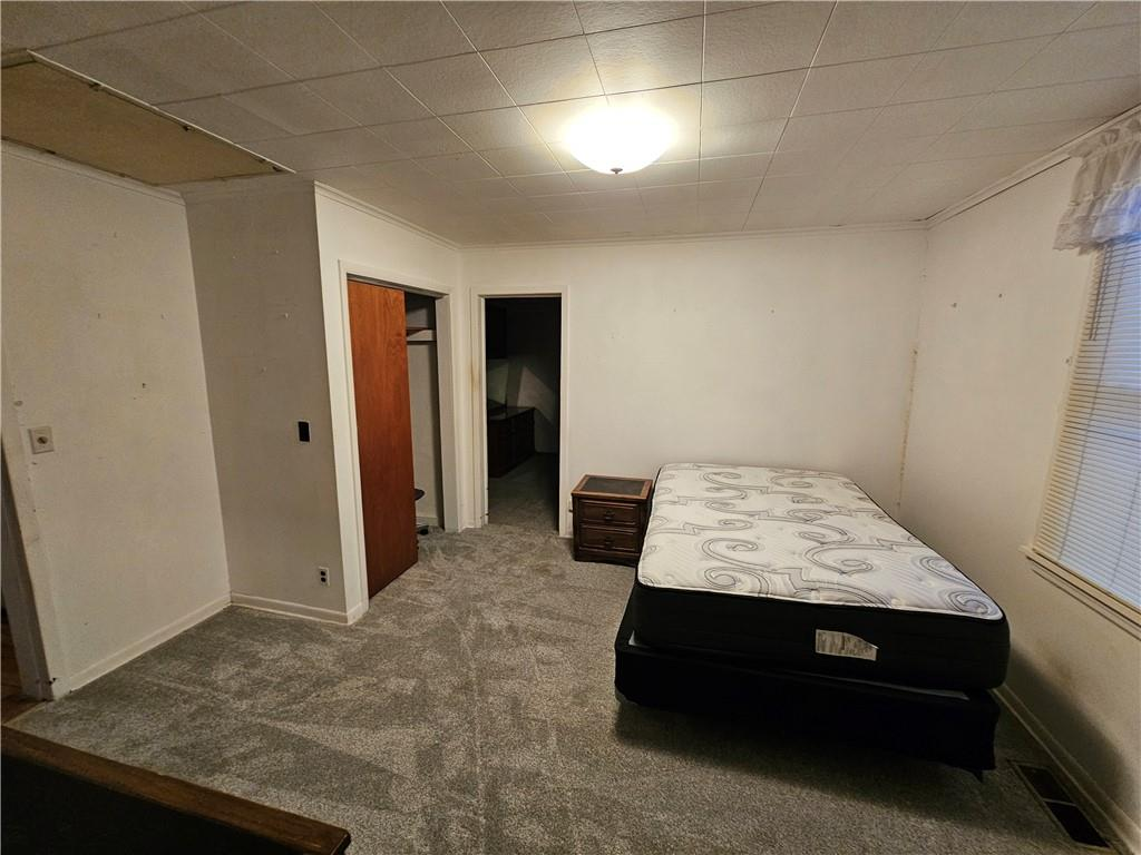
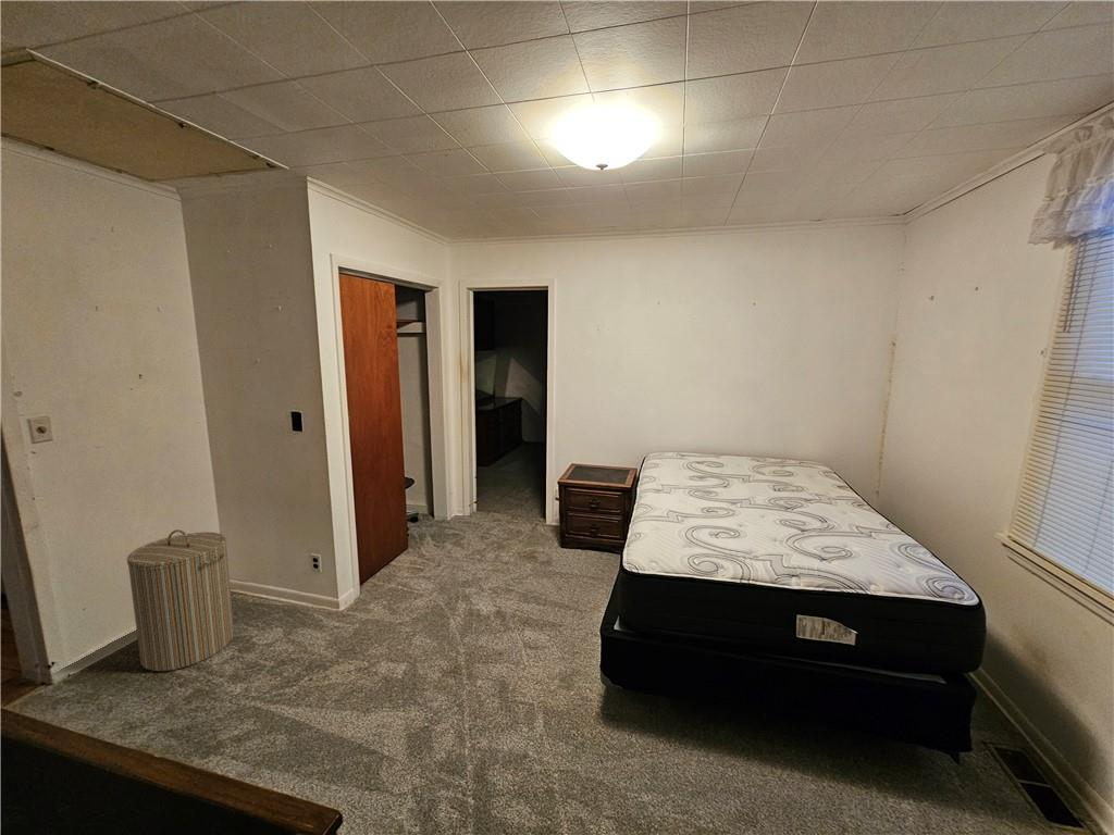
+ laundry hamper [126,528,235,672]
